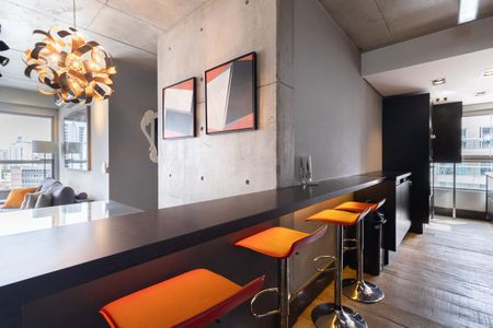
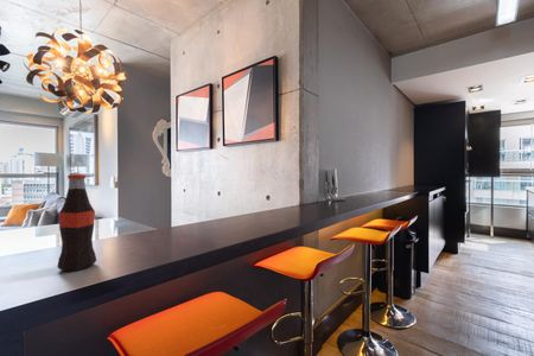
+ bottle [56,173,97,273]
